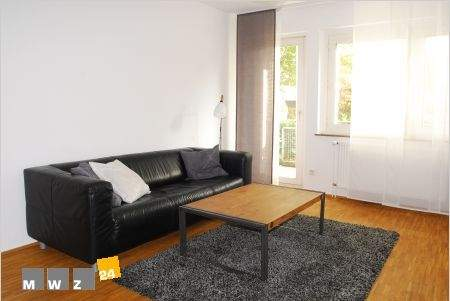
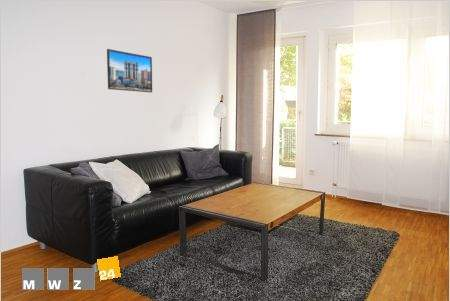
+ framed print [106,48,153,93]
